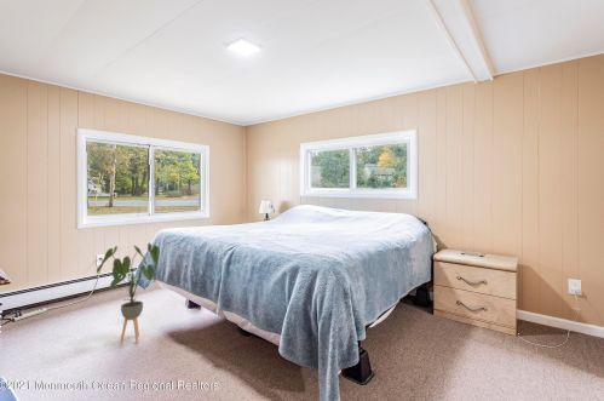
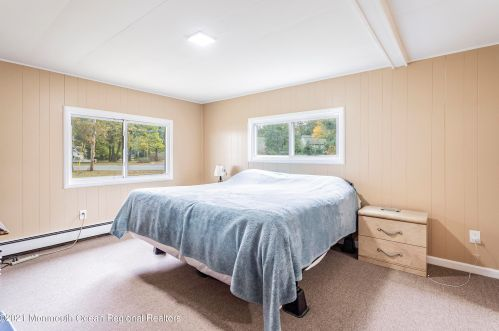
- house plant [96,242,160,344]
